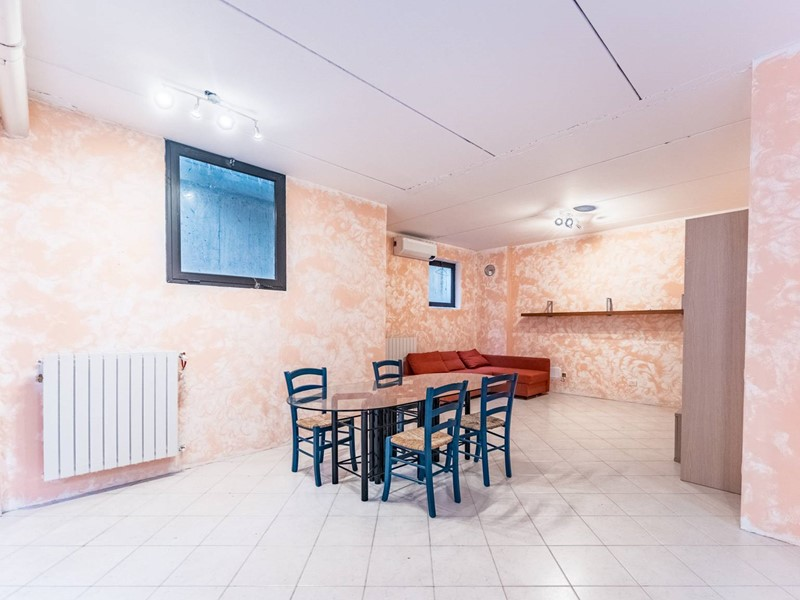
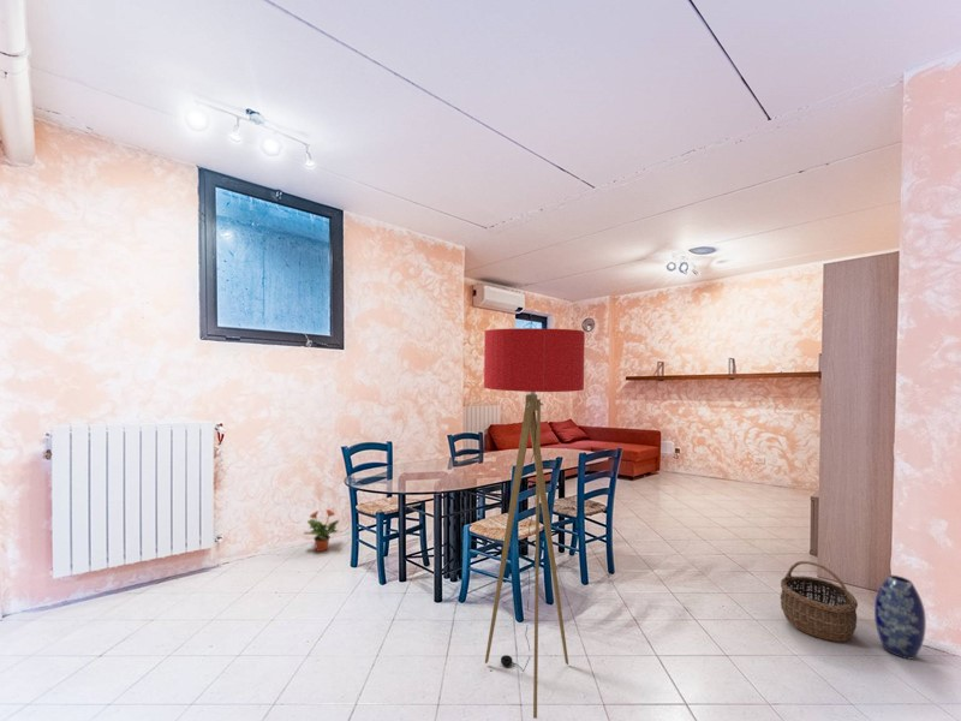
+ wicker basket [778,560,859,643]
+ potted plant [303,508,341,553]
+ vase [873,574,927,661]
+ floor lamp [483,327,586,720]
